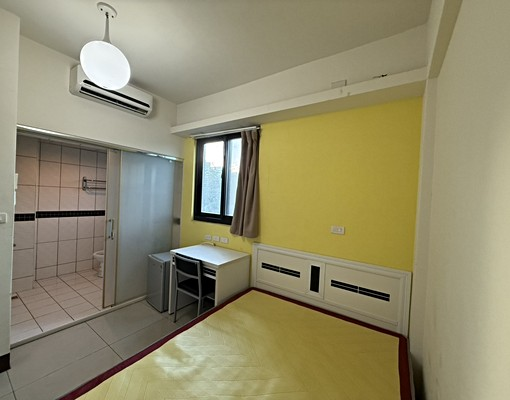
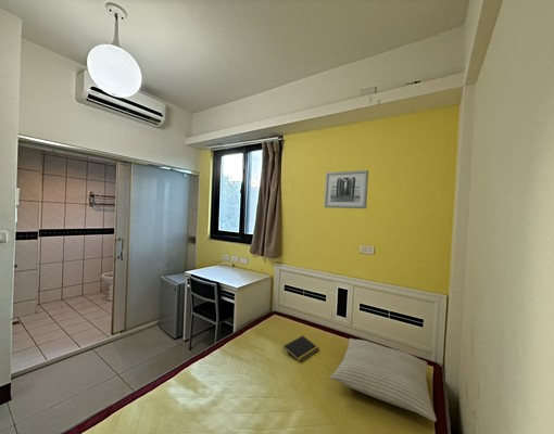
+ wall art [323,169,369,209]
+ notepad [281,335,319,363]
+ pillow [329,337,438,422]
